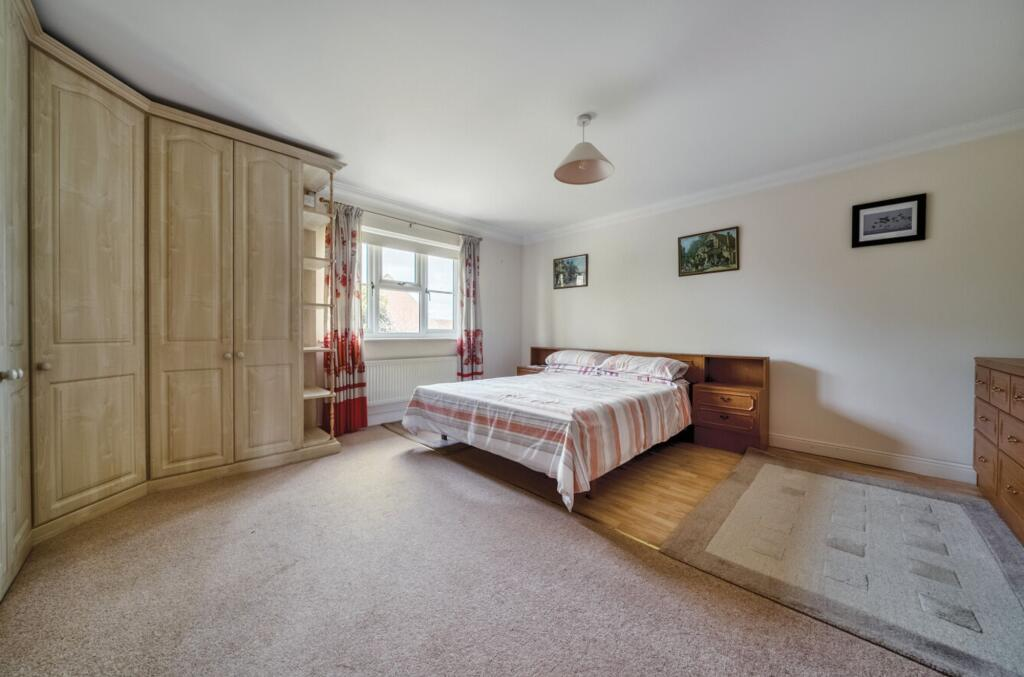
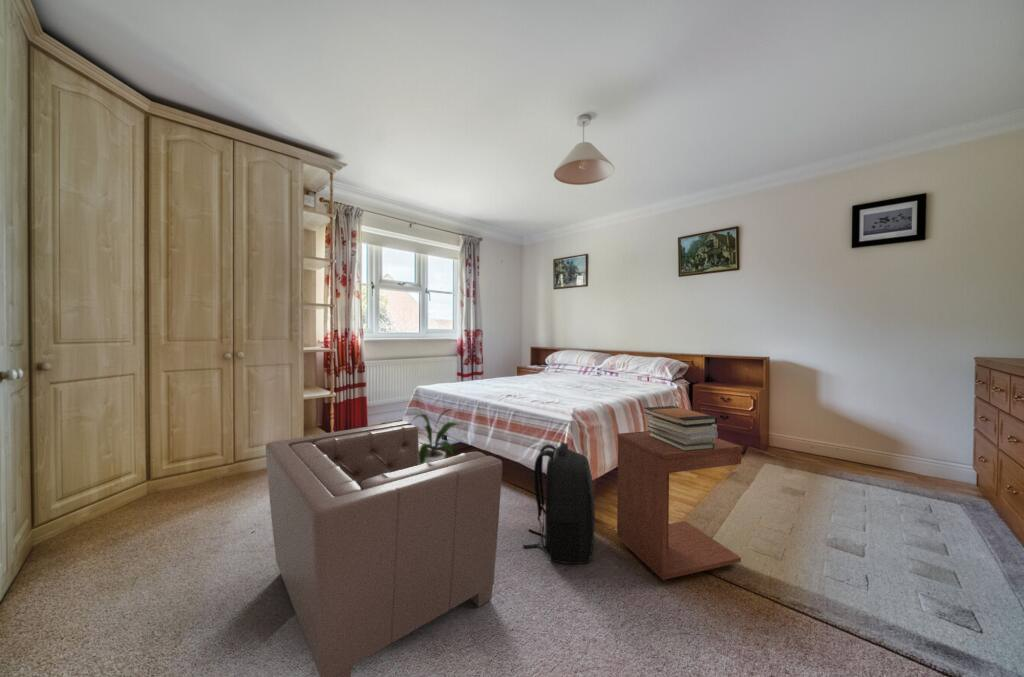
+ backpack [522,441,596,565]
+ book stack [643,405,719,451]
+ armchair [265,420,503,677]
+ house plant [411,408,464,465]
+ side table [616,430,744,581]
